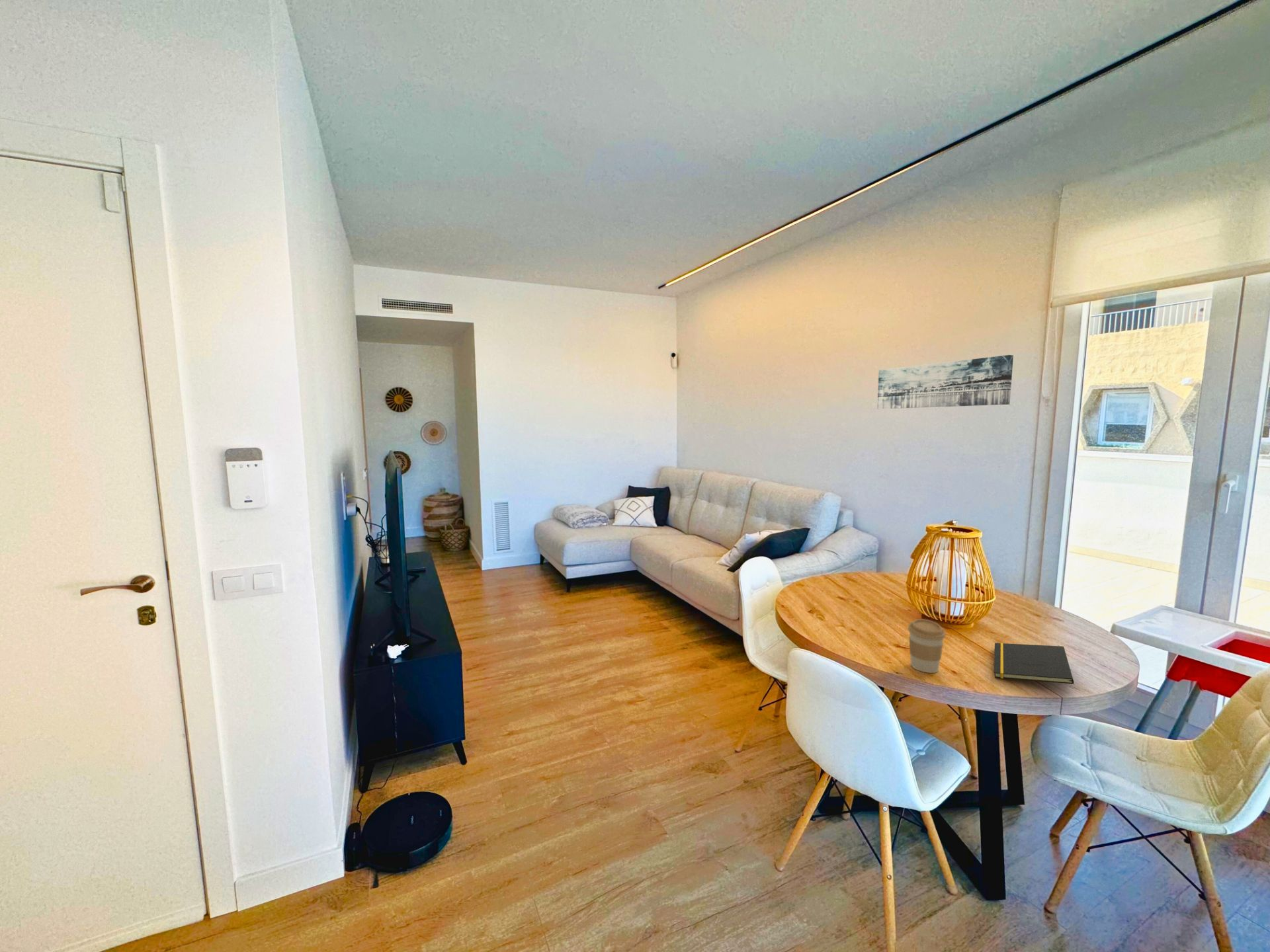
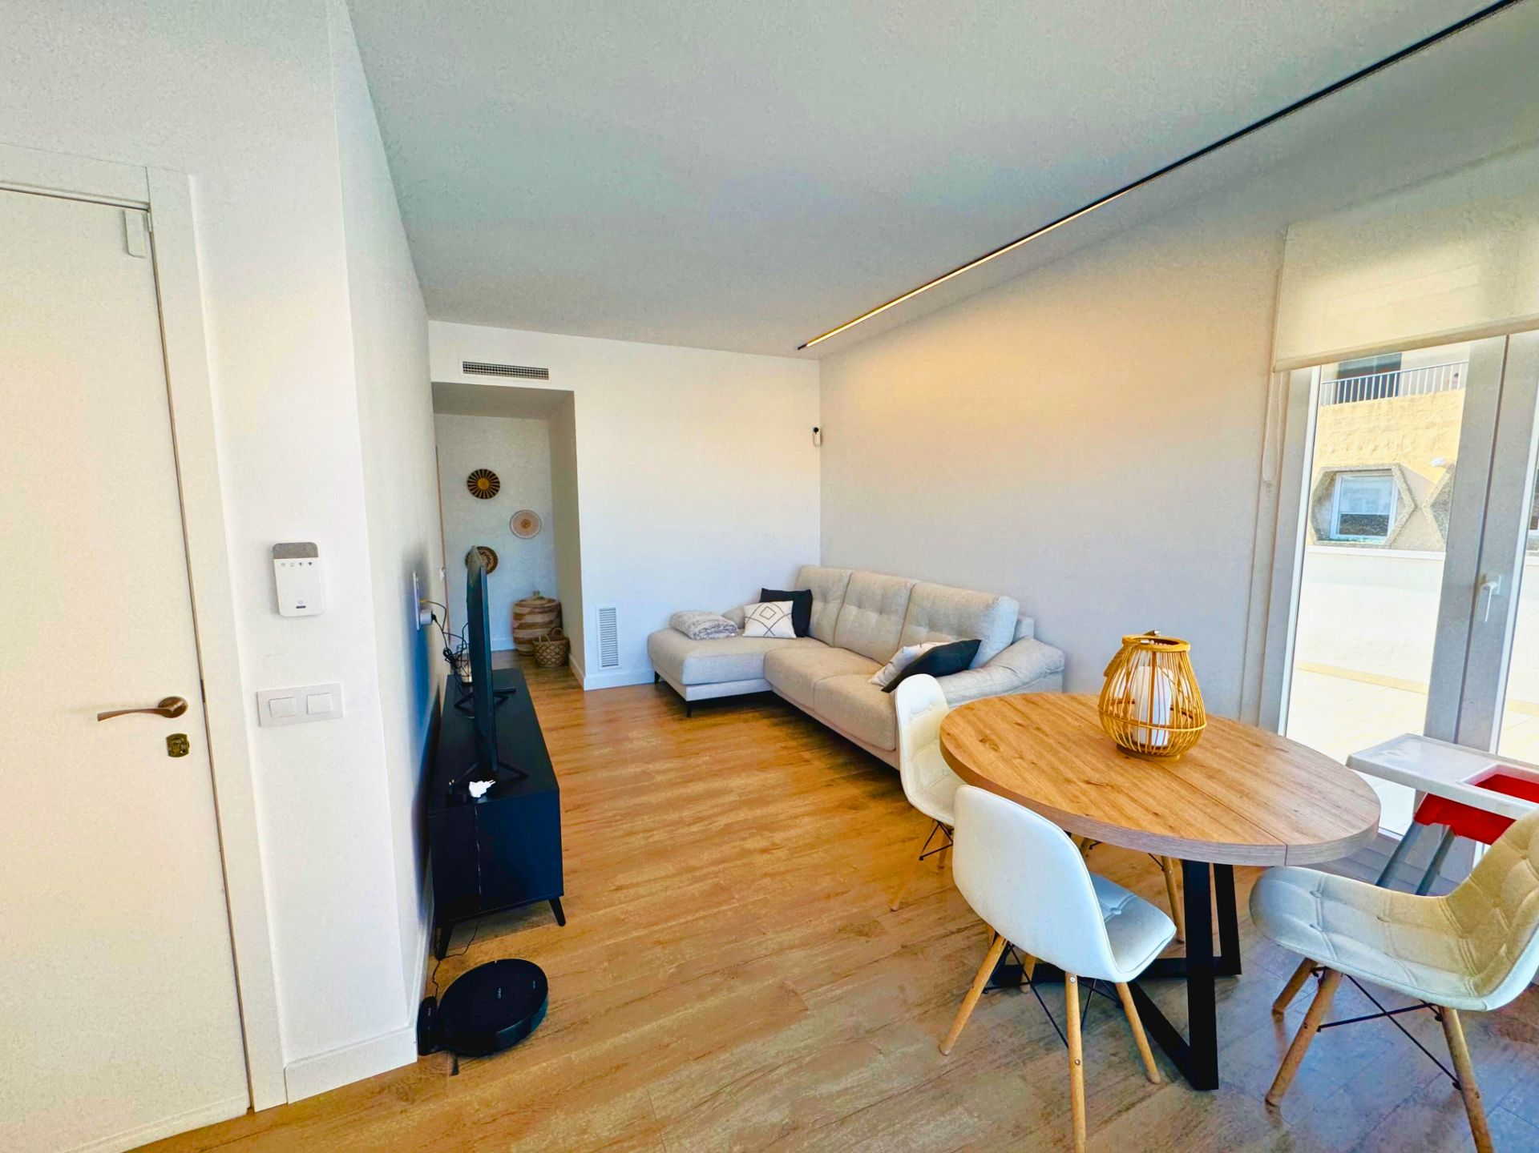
- wall art [876,354,1014,410]
- coffee cup [908,618,947,674]
- notepad [994,643,1074,685]
